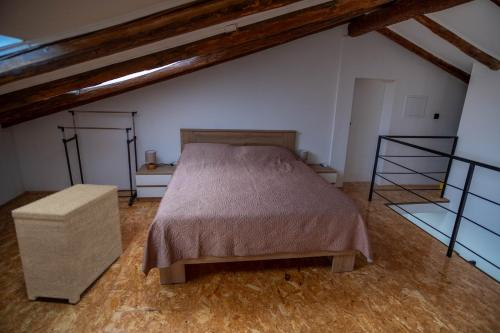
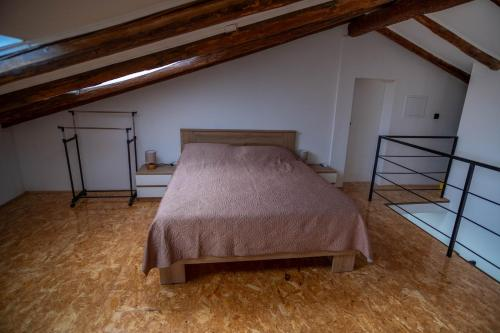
- side table [11,183,124,304]
